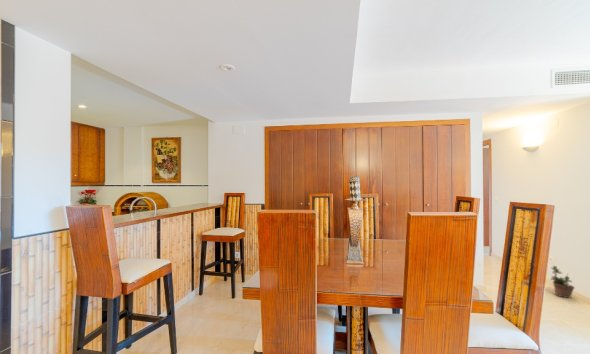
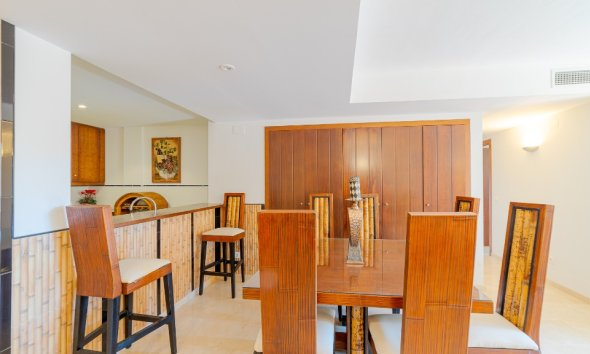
- potted plant [549,265,576,299]
